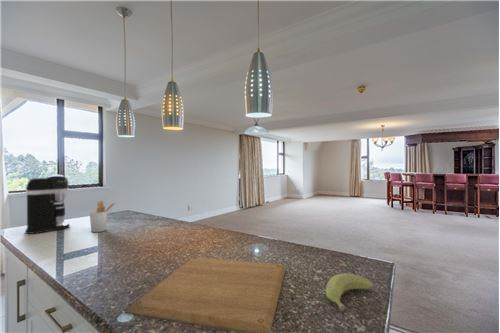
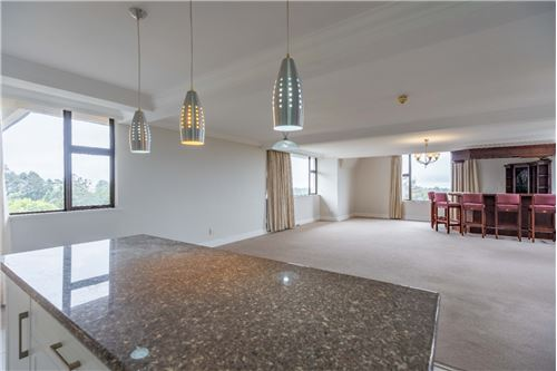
- utensil holder [89,200,116,233]
- banana [325,272,375,312]
- coffee maker [24,174,71,235]
- chopping board [124,256,287,333]
